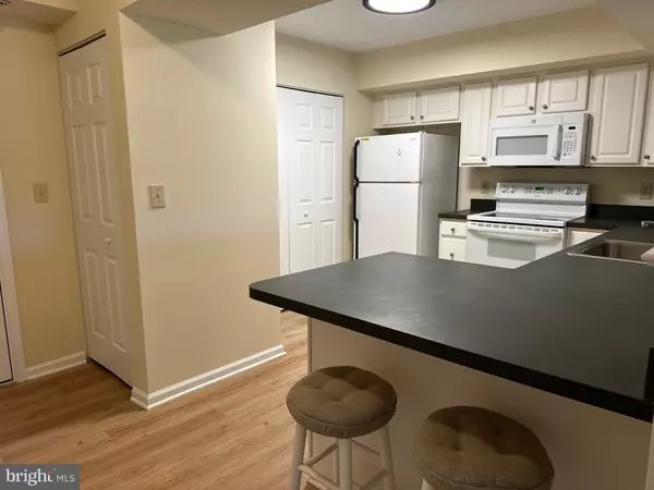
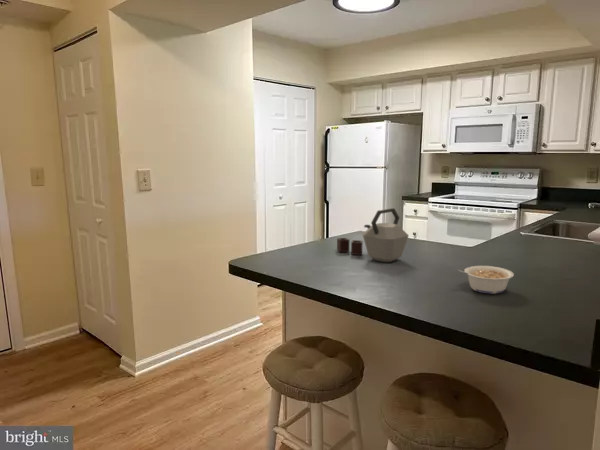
+ legume [457,265,515,295]
+ kettle [336,207,410,263]
